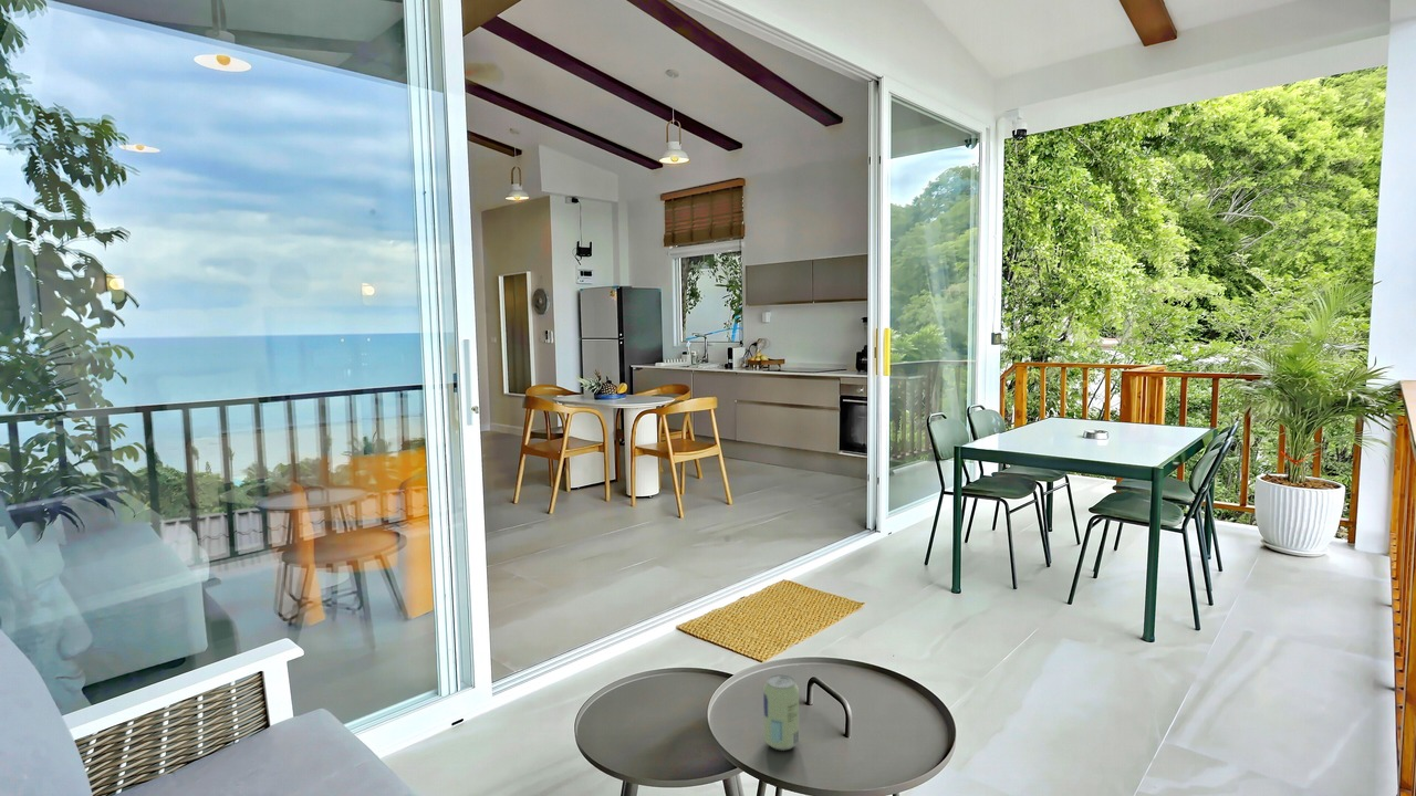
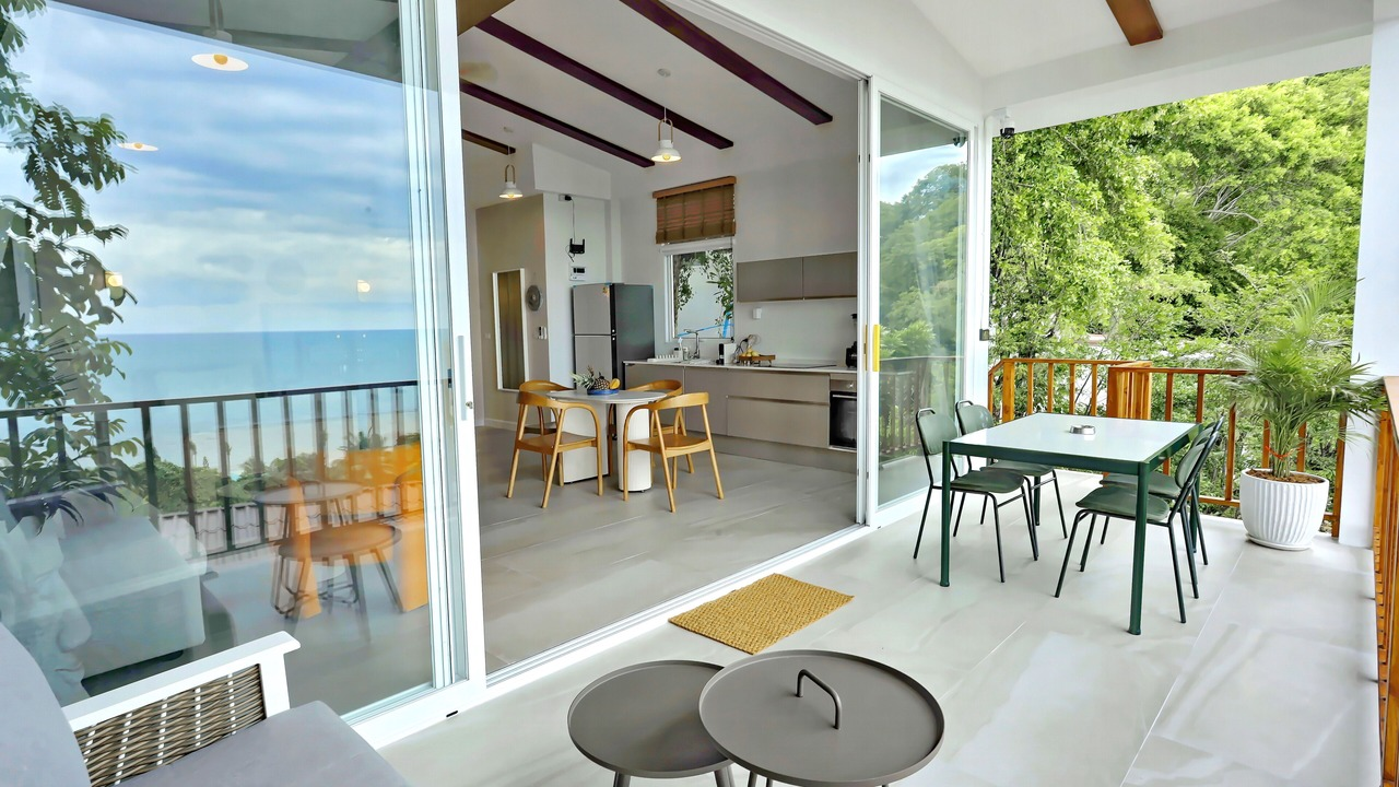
- beverage can [762,673,800,752]
